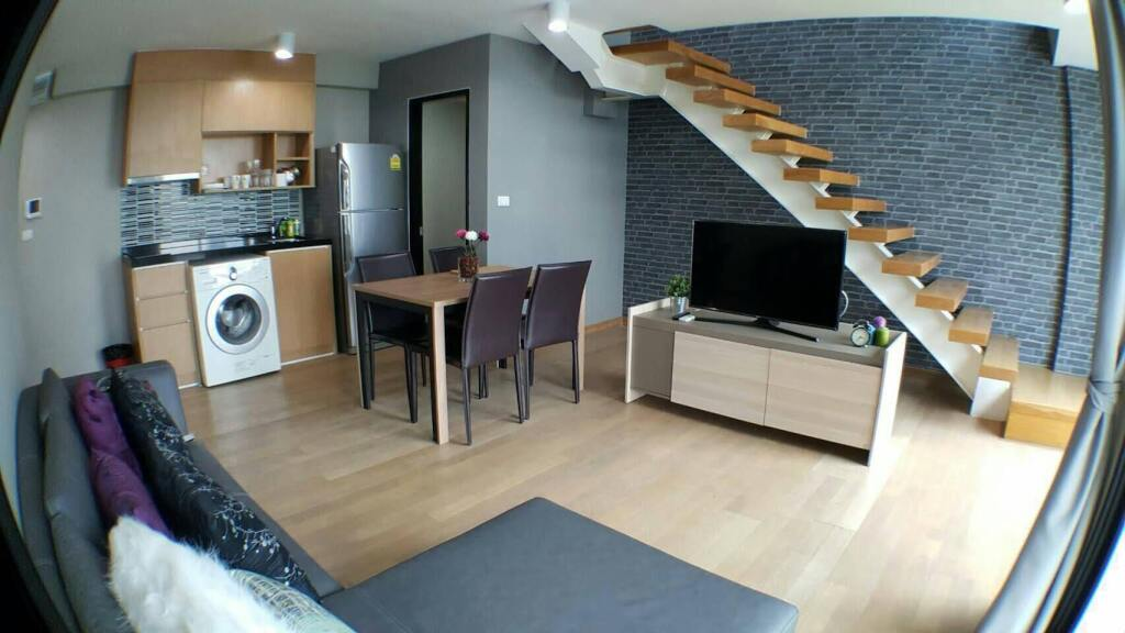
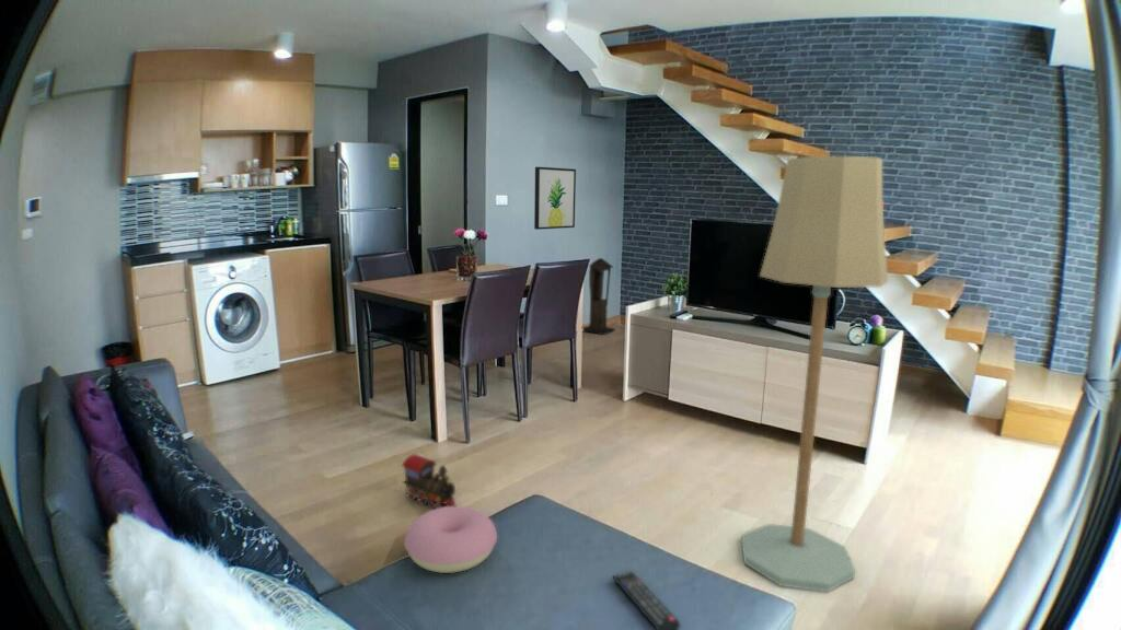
+ cushion [403,505,498,574]
+ toy train [401,453,458,510]
+ floor lamp [740,155,889,593]
+ lantern [582,257,616,336]
+ remote control [611,571,681,630]
+ wall art [533,166,577,231]
